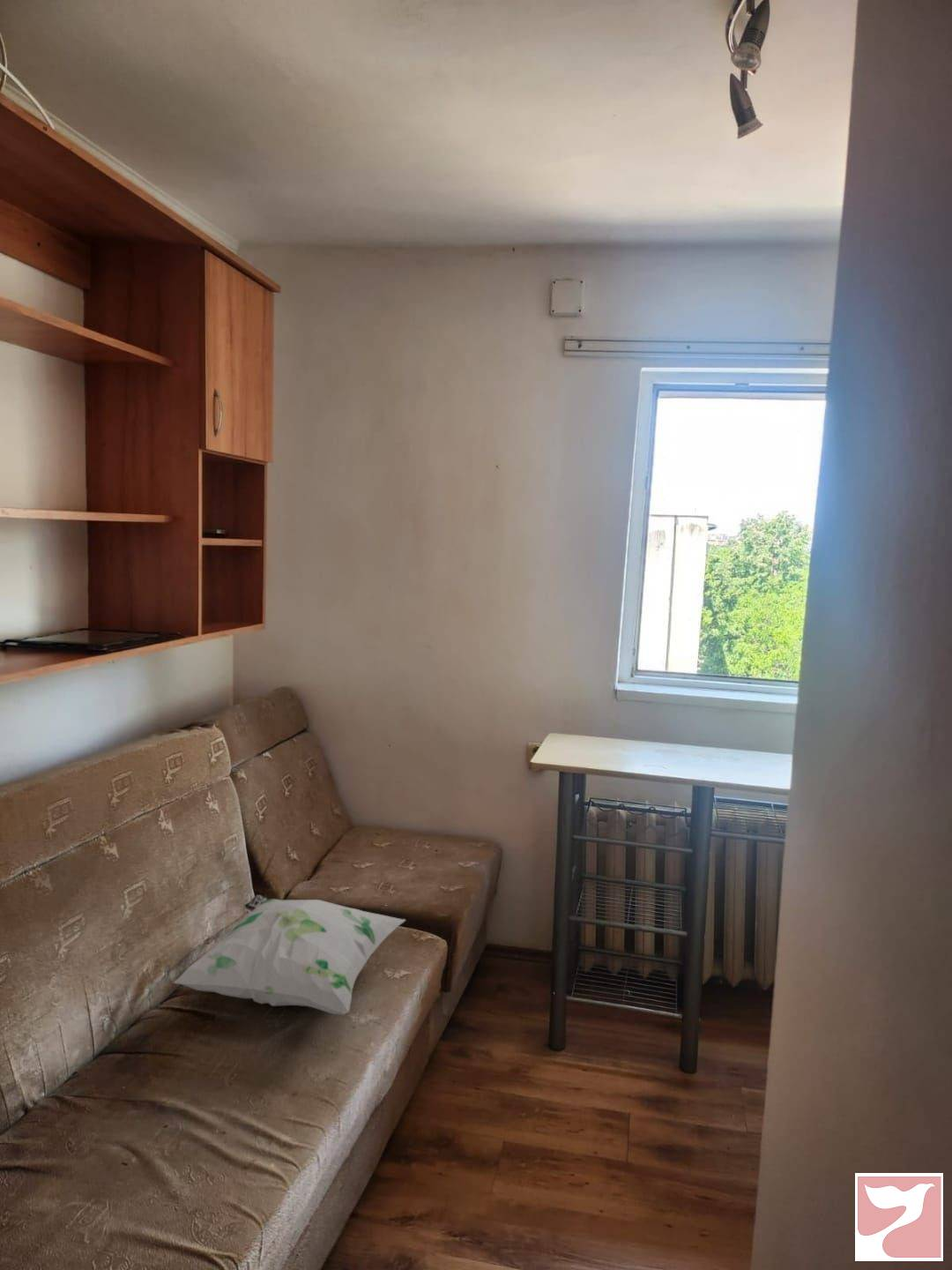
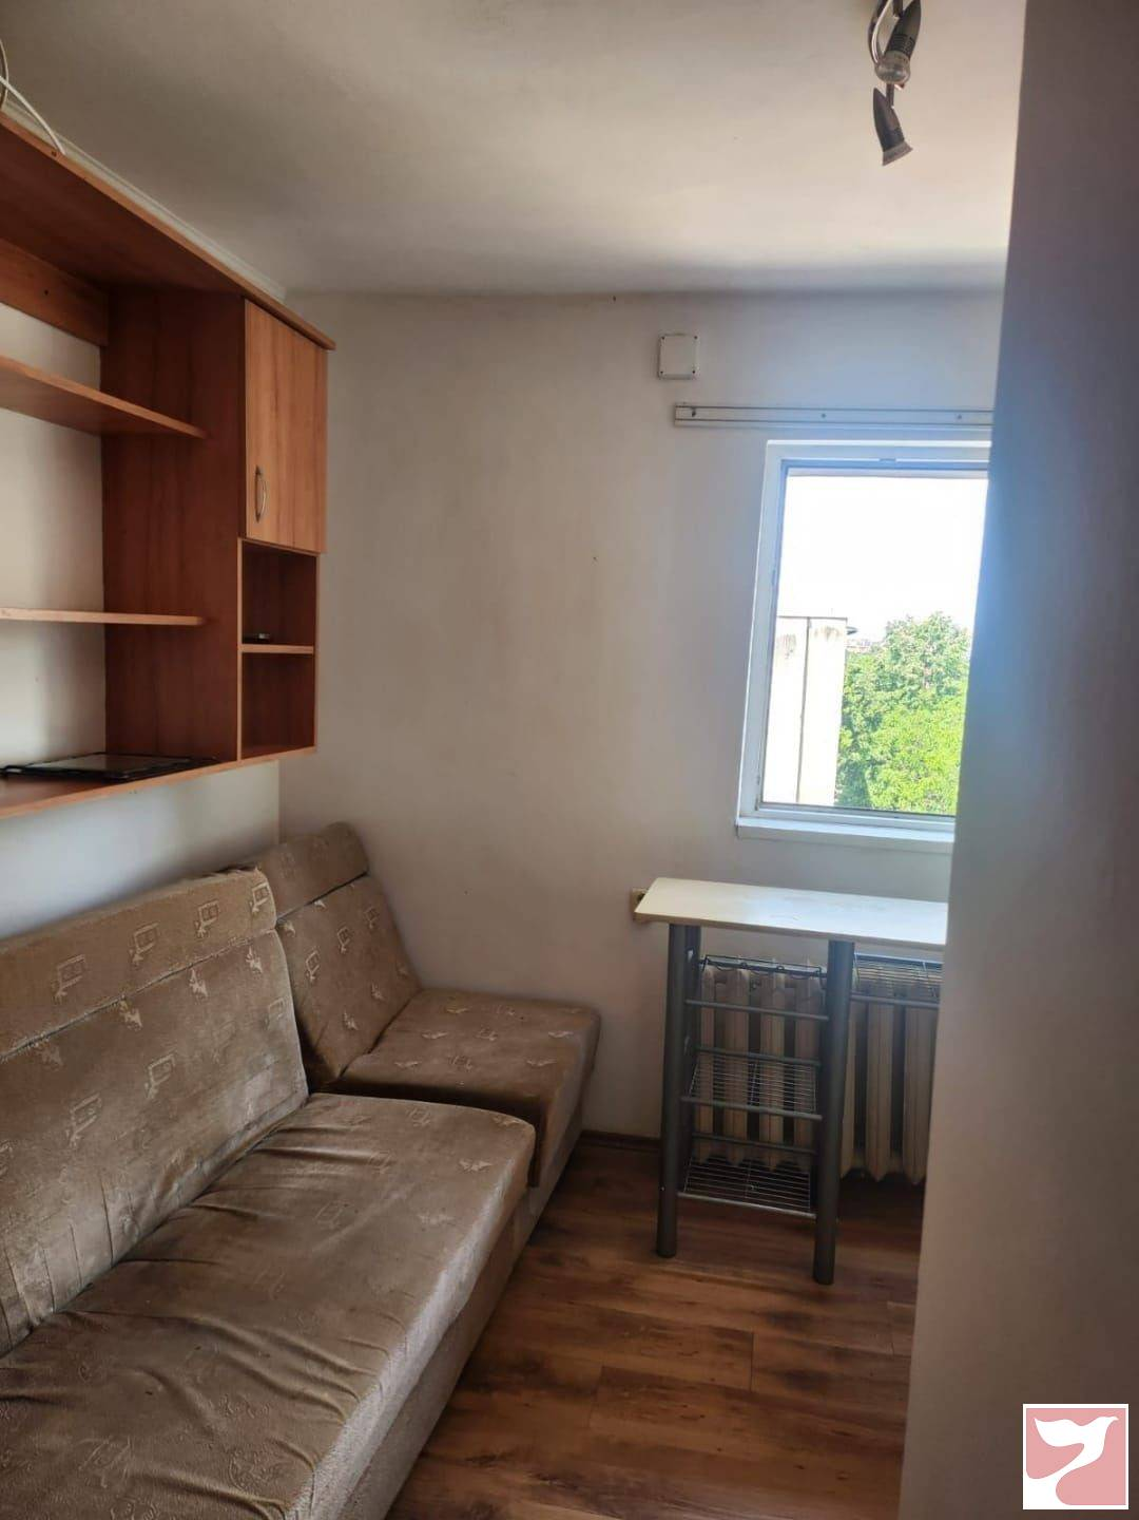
- decorative pillow [173,893,406,1016]
